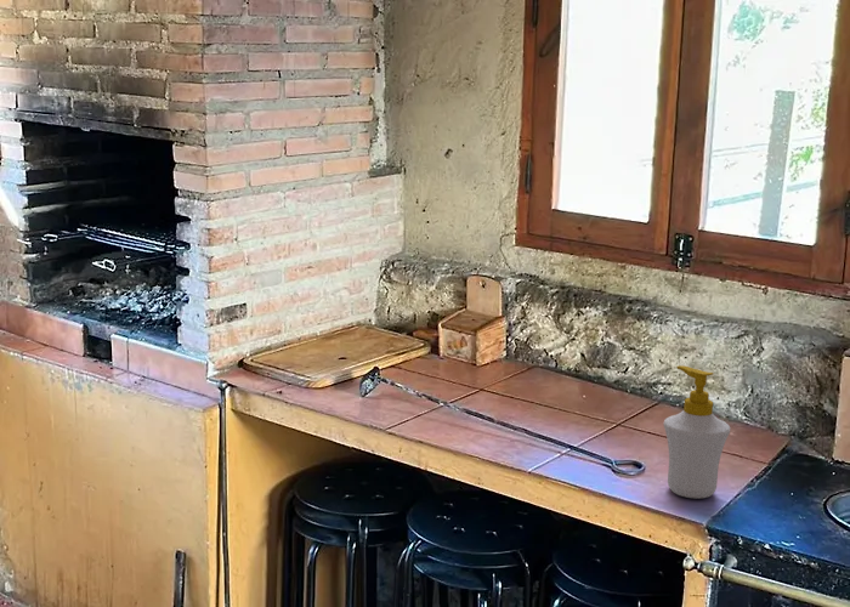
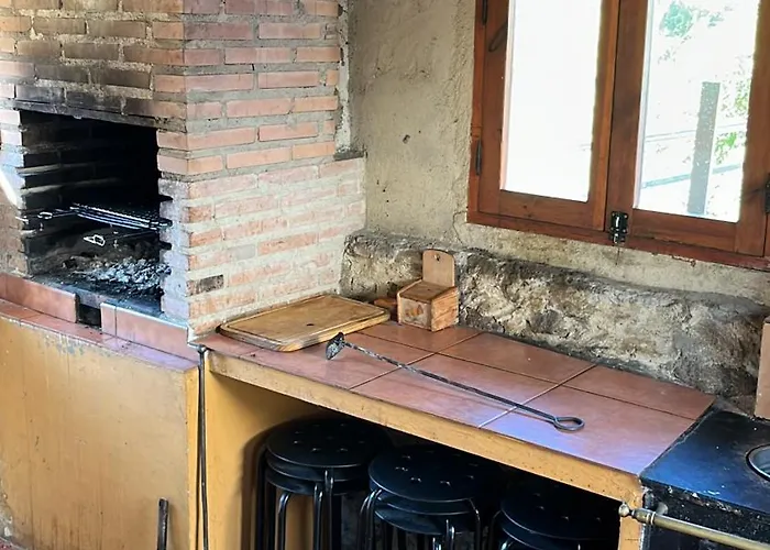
- soap bottle [663,364,731,499]
